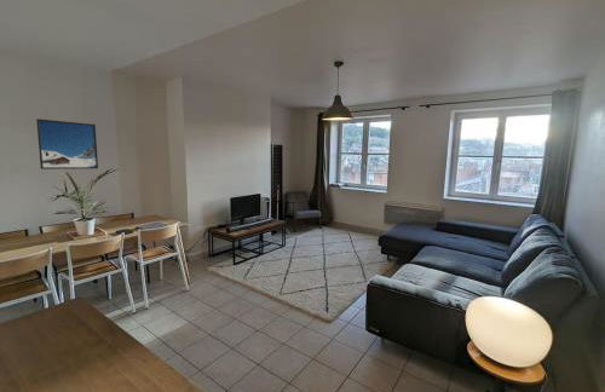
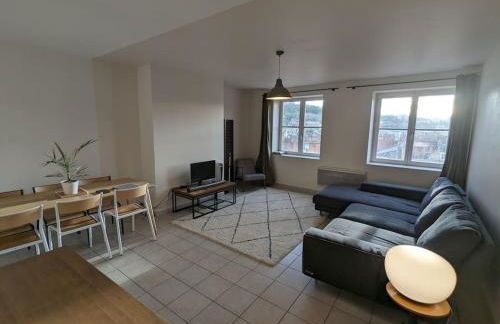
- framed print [35,117,99,171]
